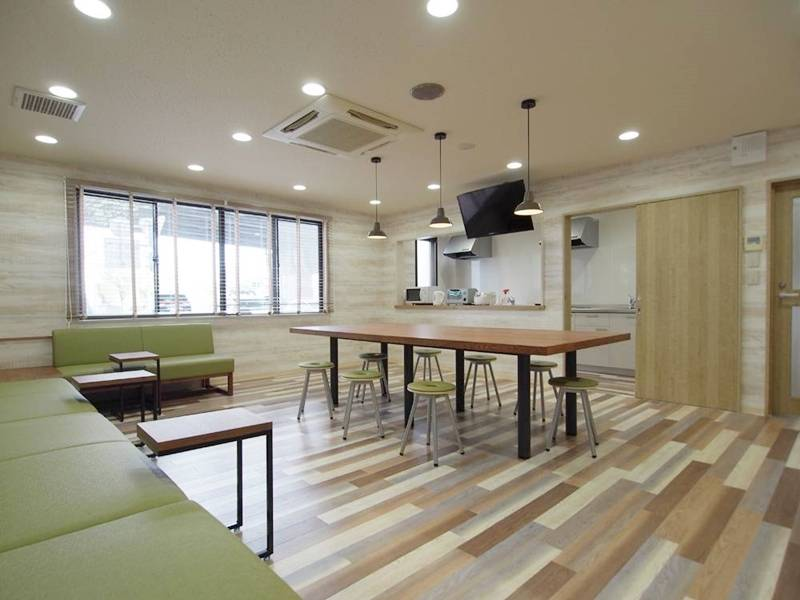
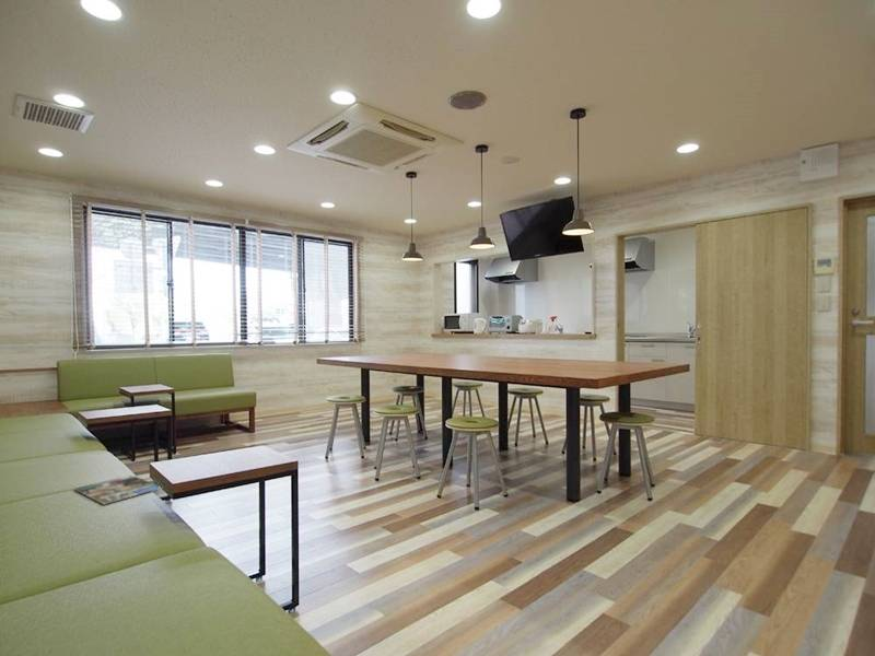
+ magazine [73,473,162,505]
